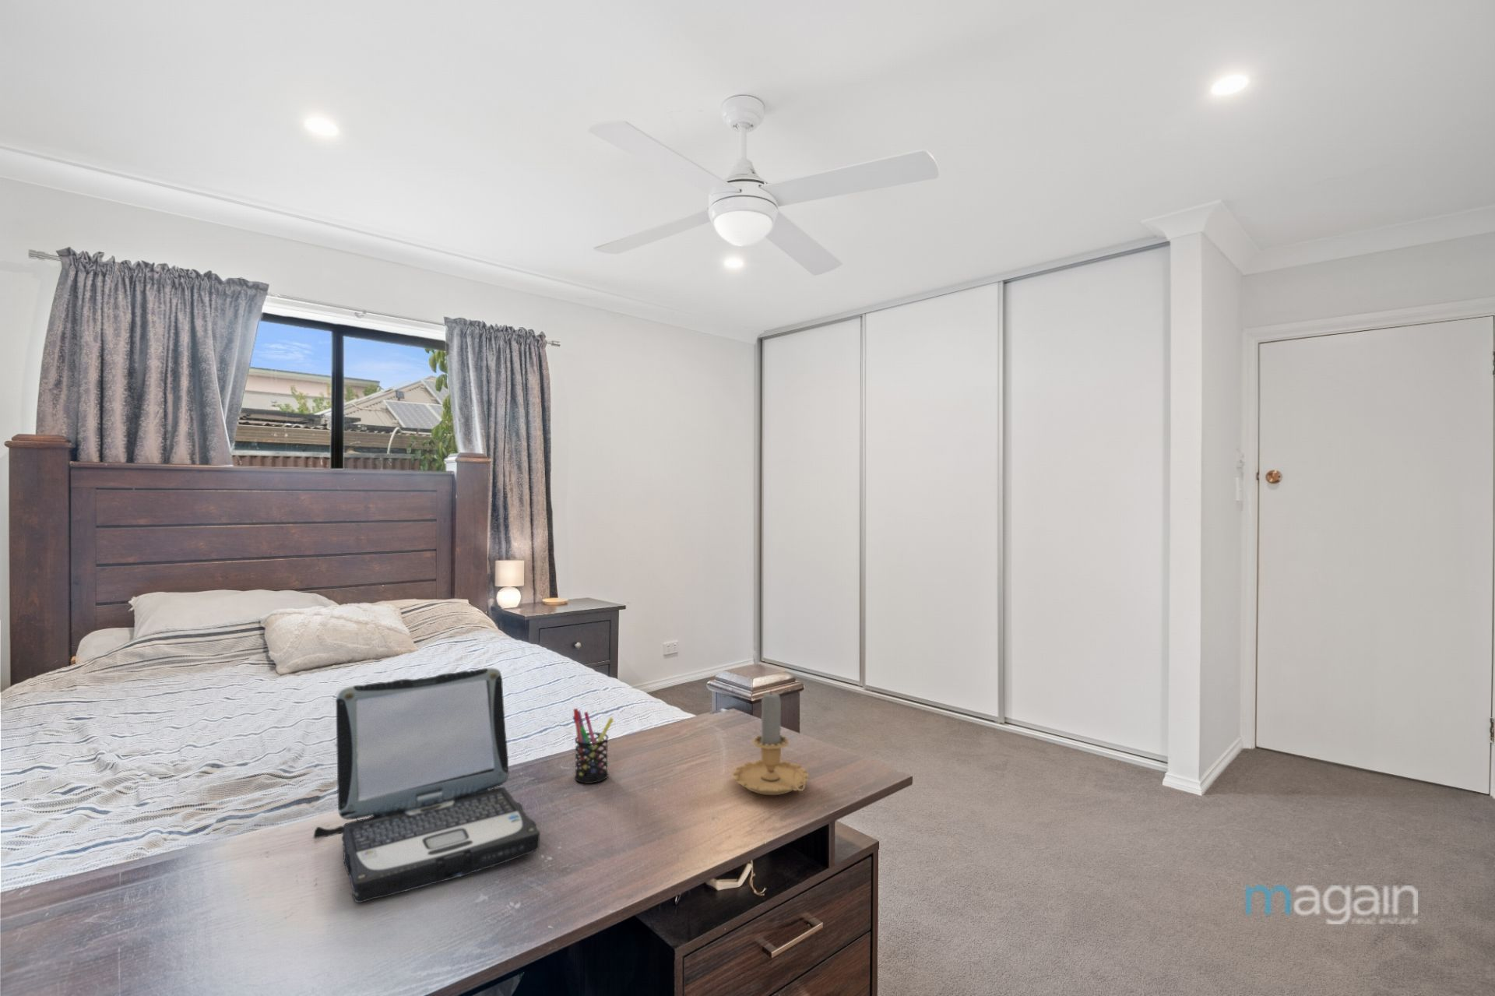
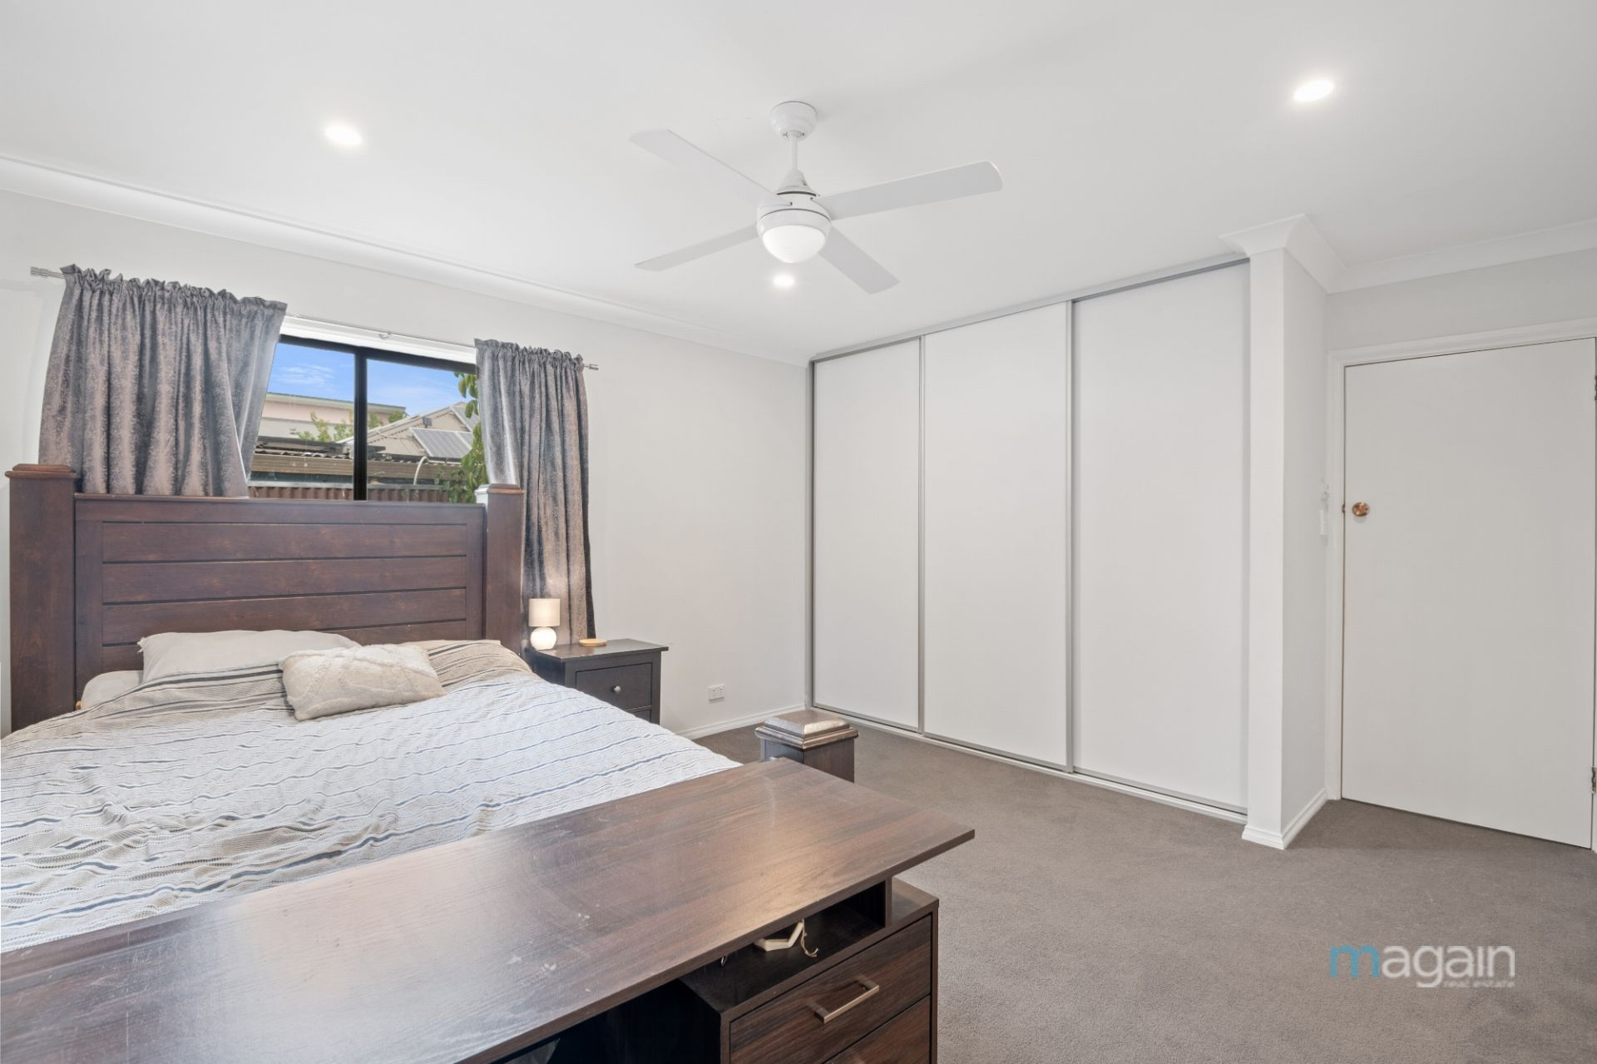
- pen holder [571,708,615,784]
- laptop [313,667,540,904]
- candle [731,688,809,796]
